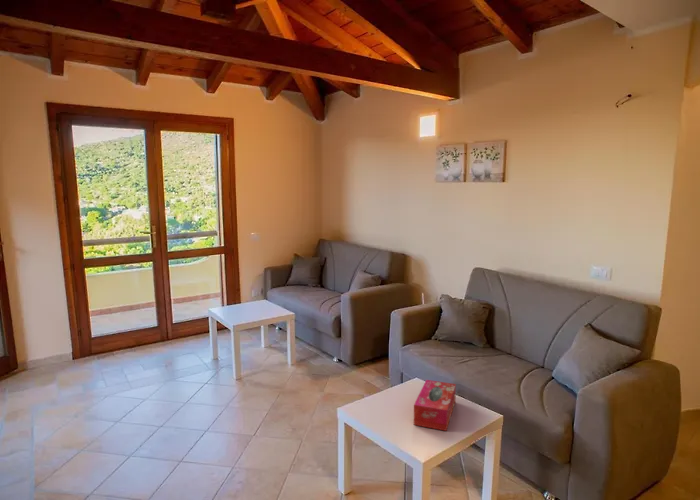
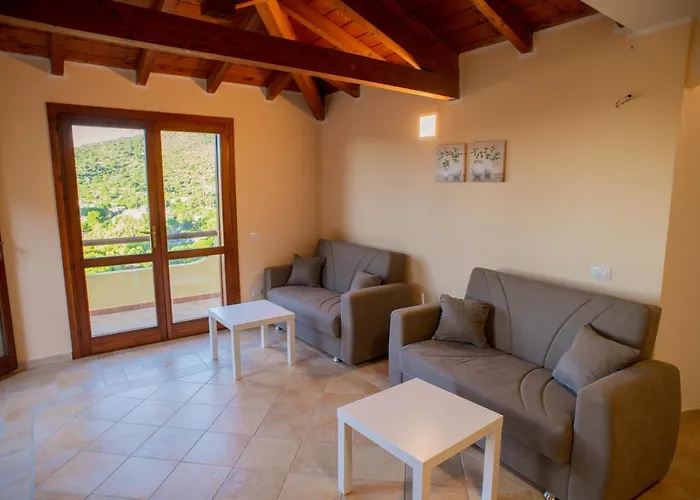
- tissue box [413,379,457,432]
